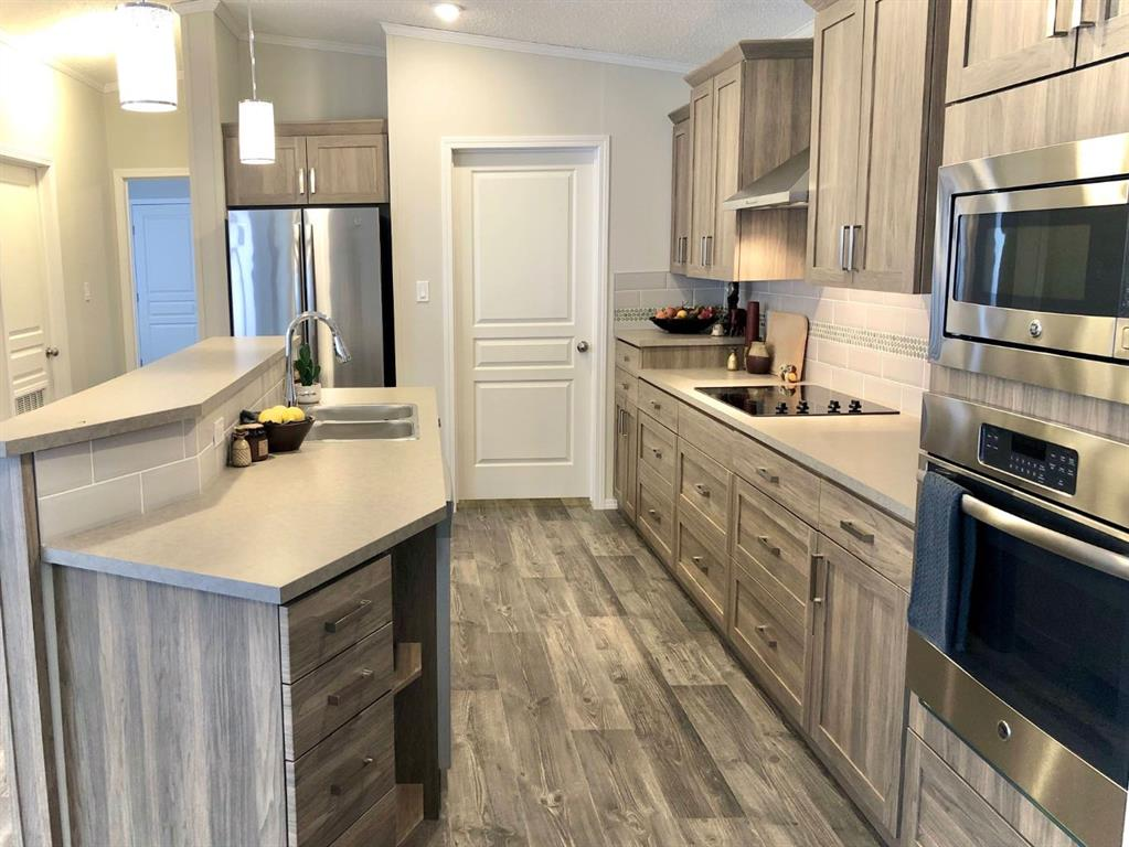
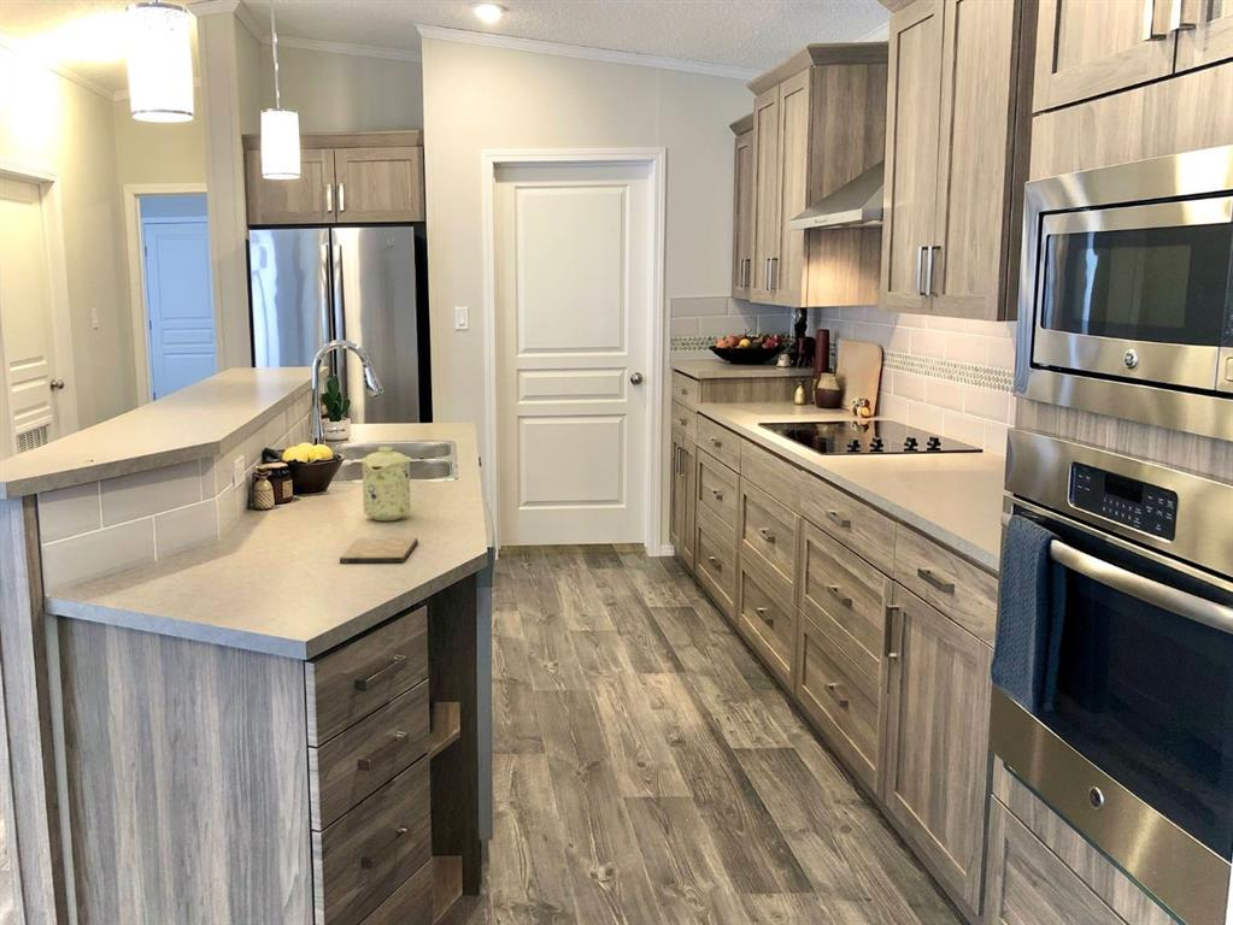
+ mug [359,446,412,522]
+ cutting board [339,536,419,565]
